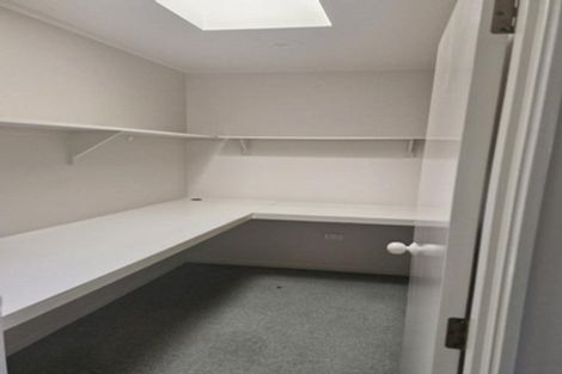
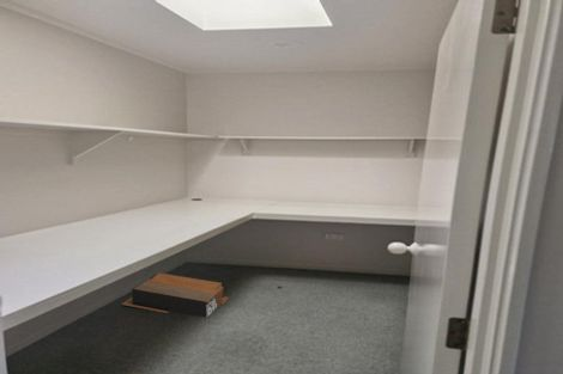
+ storage box [120,271,230,332]
